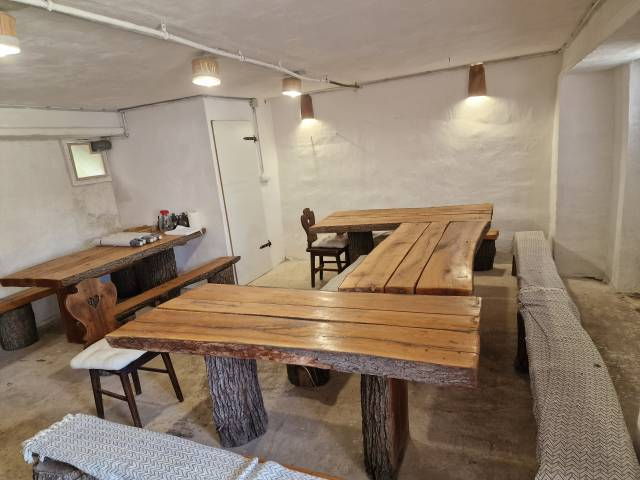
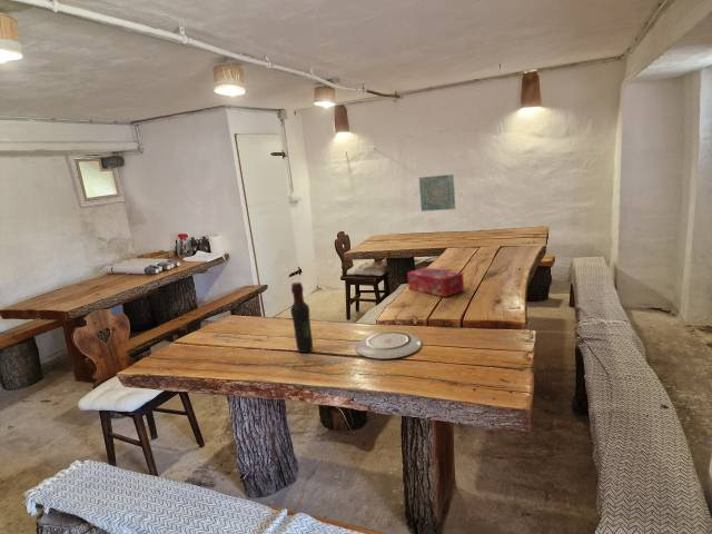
+ wall art [418,174,456,212]
+ wine bottle [289,281,314,354]
+ plate [355,330,423,359]
+ tissue box [406,266,465,298]
